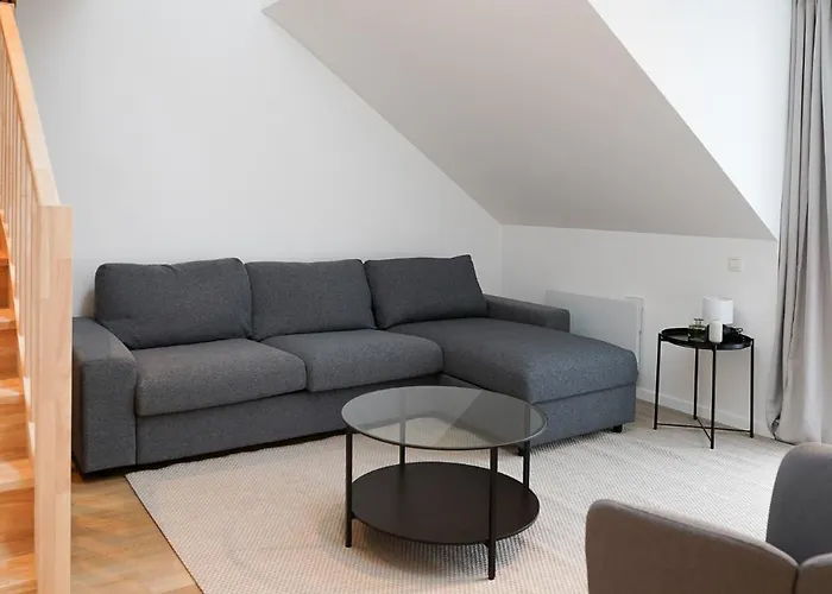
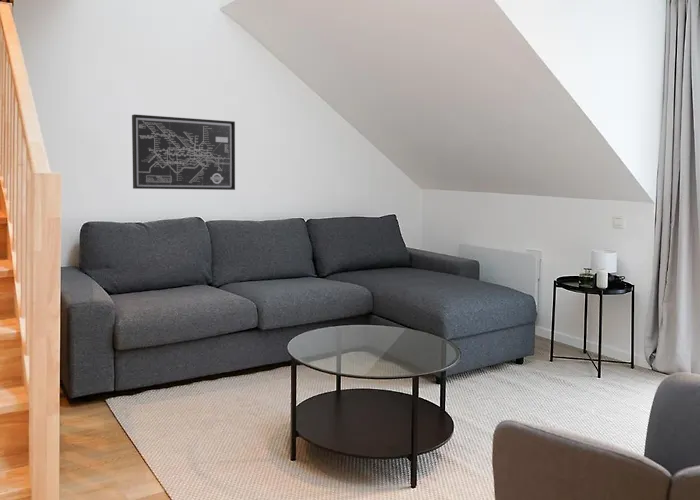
+ wall art [131,113,236,191]
